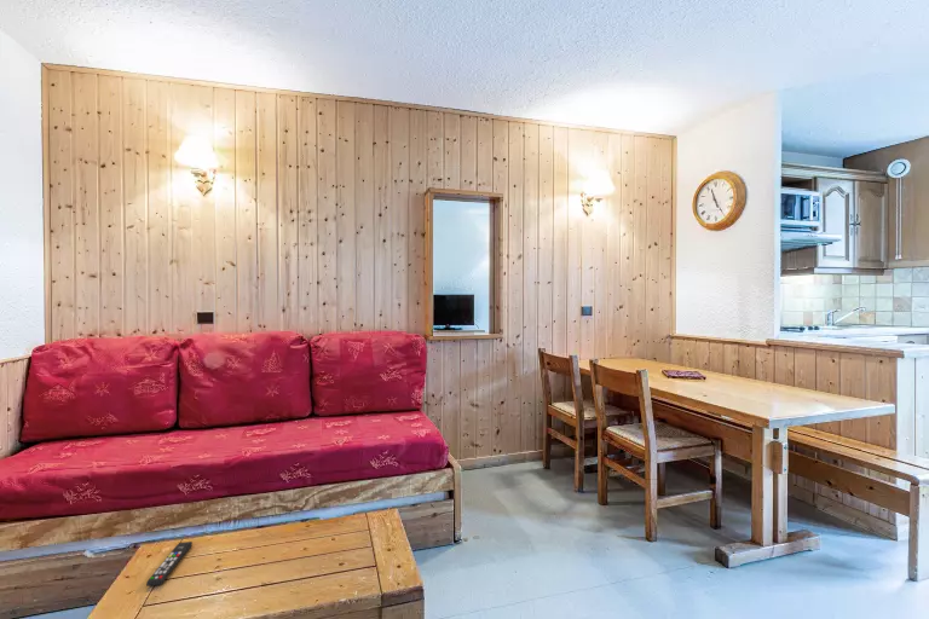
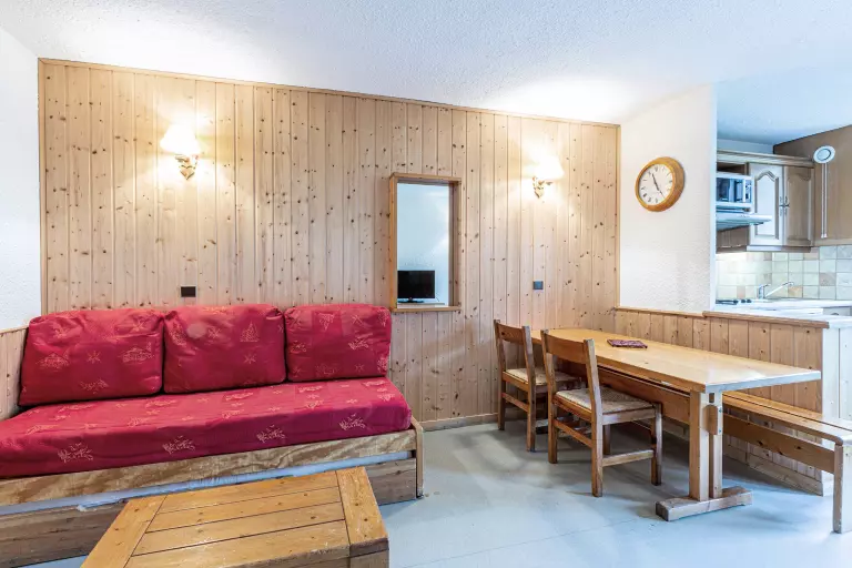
- remote control [145,540,194,588]
